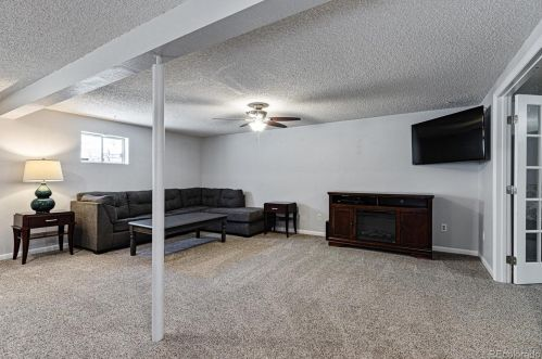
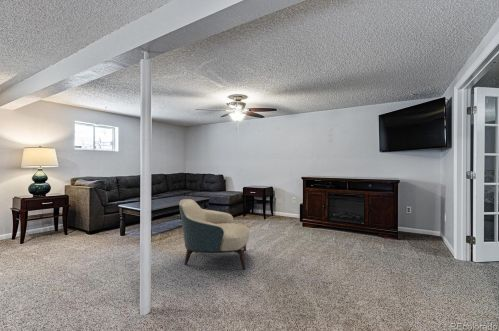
+ armchair [178,198,250,270]
